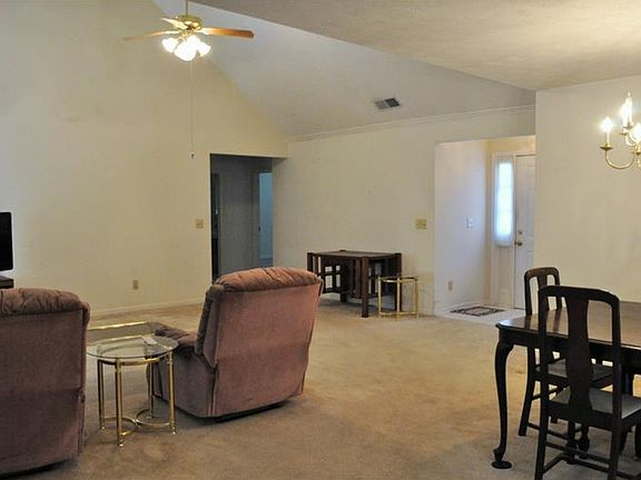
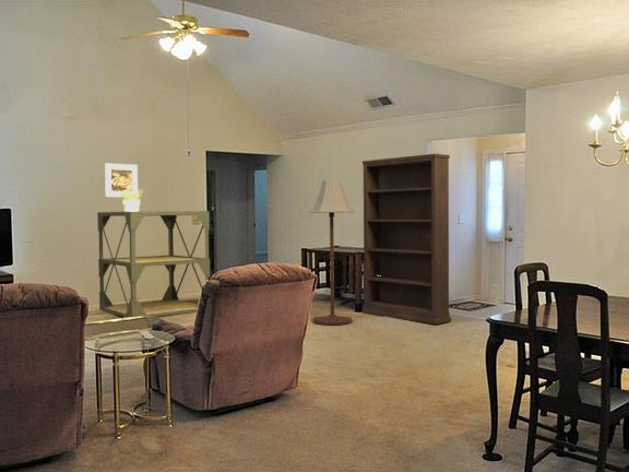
+ shelving unit [96,210,211,318]
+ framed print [104,162,139,198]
+ potted plant [119,188,145,212]
+ bookshelf [361,153,452,326]
+ floor lamp [308,179,355,327]
